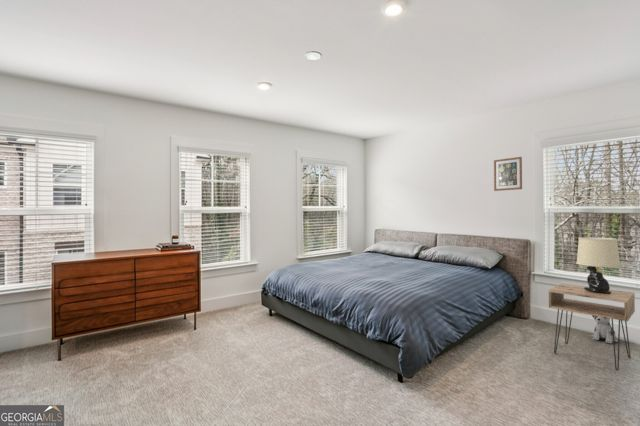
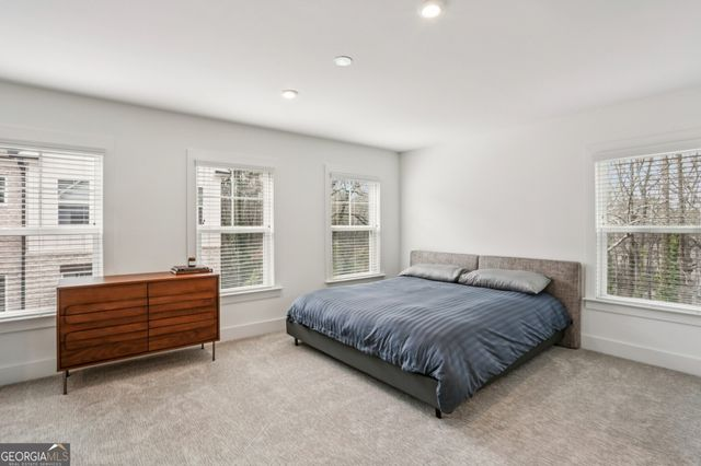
- wall art [493,156,523,192]
- table lamp [575,236,622,294]
- plush toy [591,315,618,345]
- nightstand [548,283,636,371]
